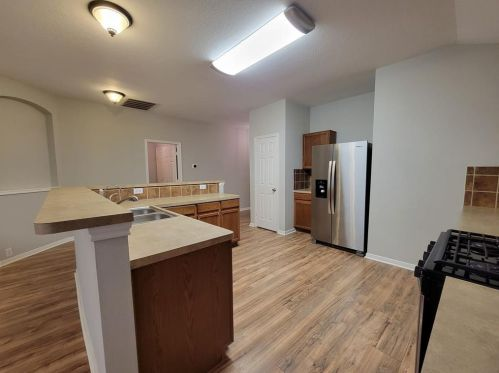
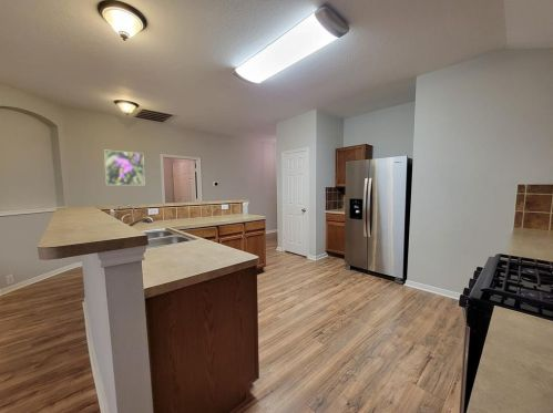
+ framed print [103,149,145,186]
